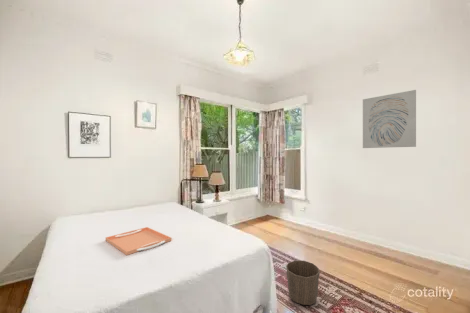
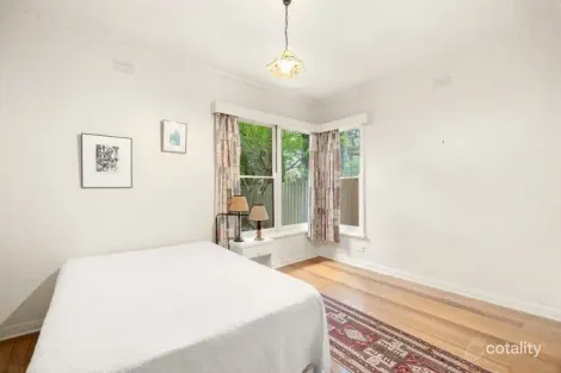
- wall art [362,89,417,149]
- waste basket [285,260,321,306]
- serving tray [105,226,172,256]
